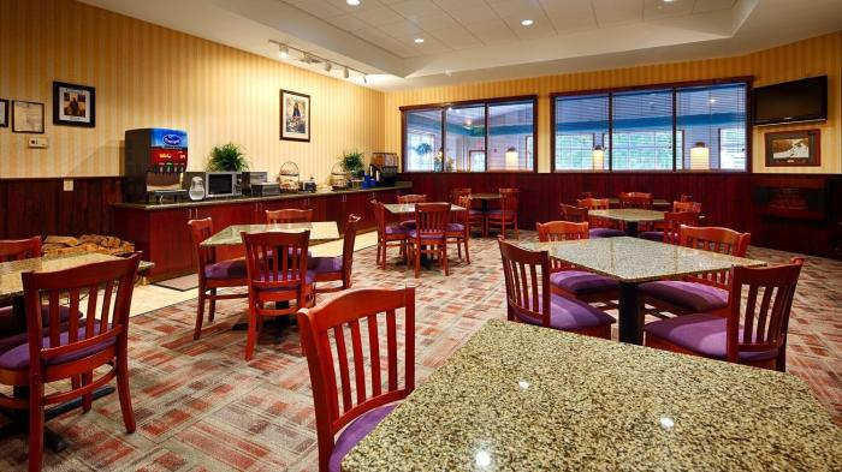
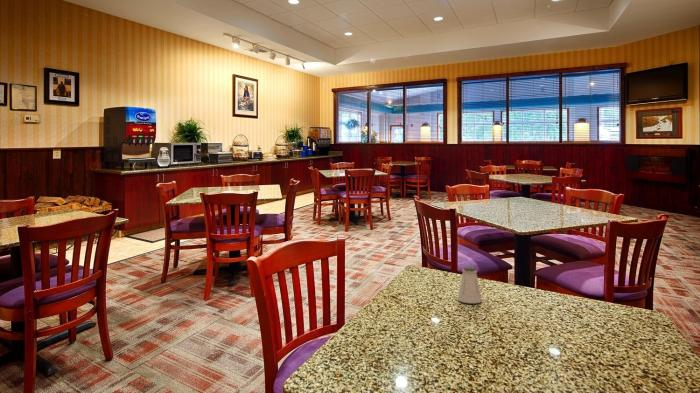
+ saltshaker [456,266,483,304]
